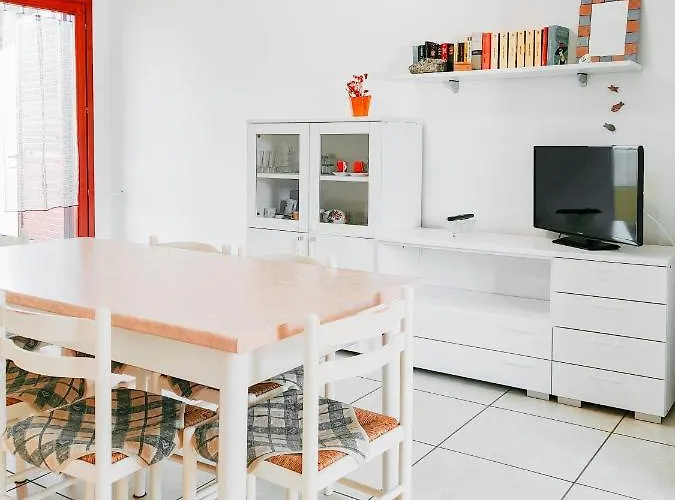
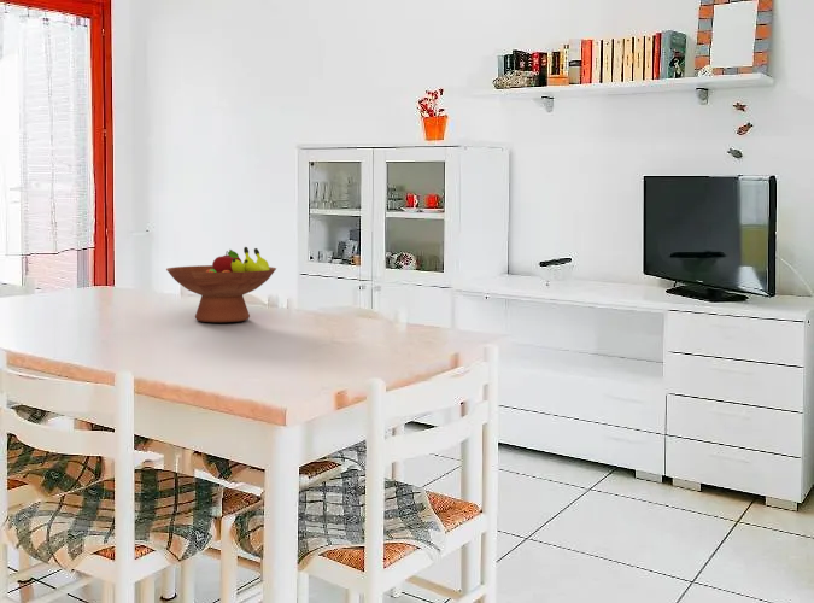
+ fruit bowl [165,246,277,323]
